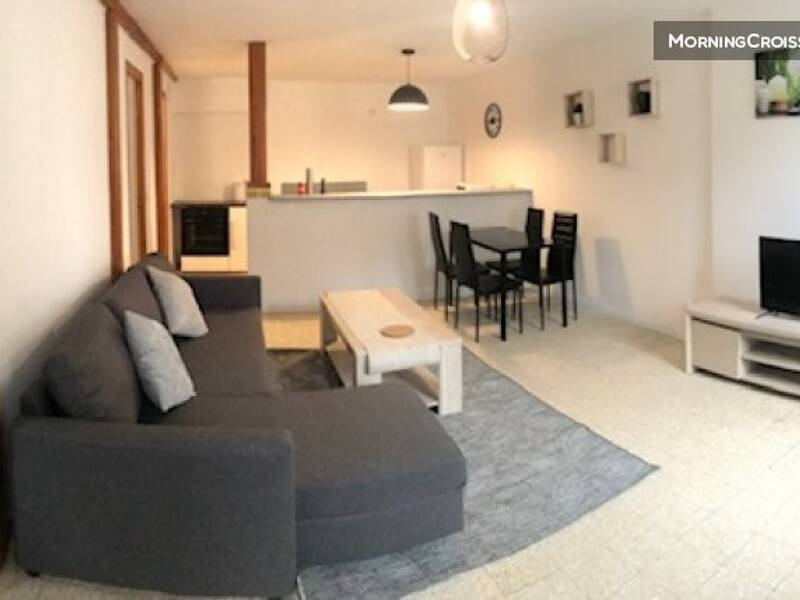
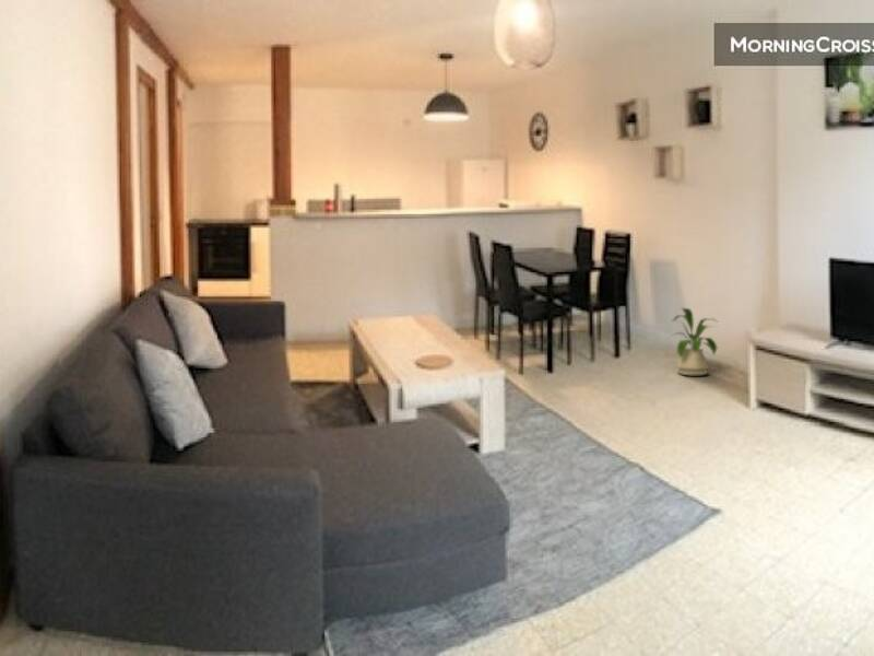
+ house plant [666,307,719,376]
